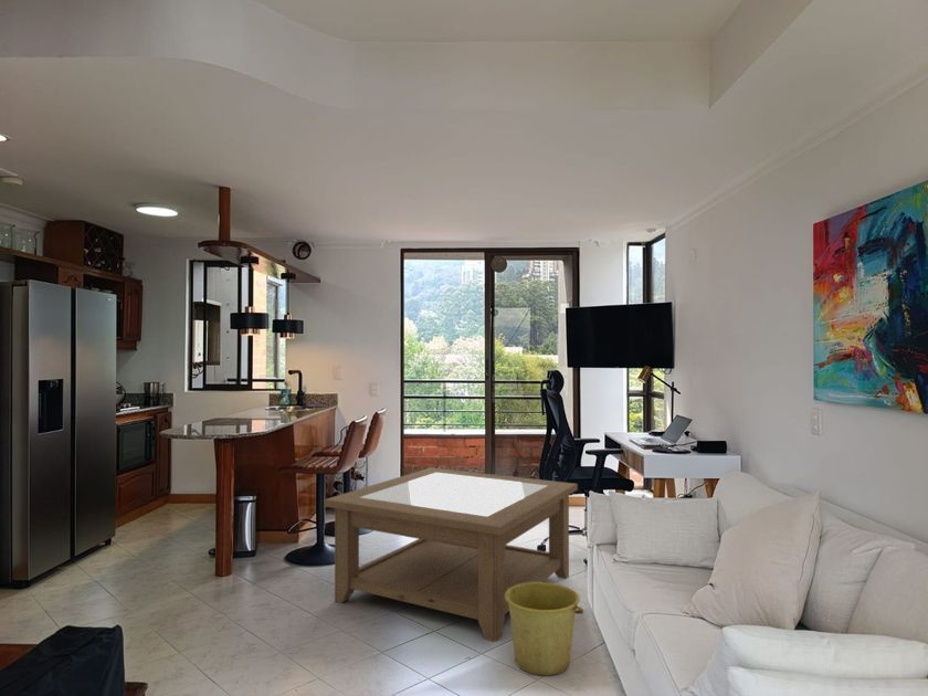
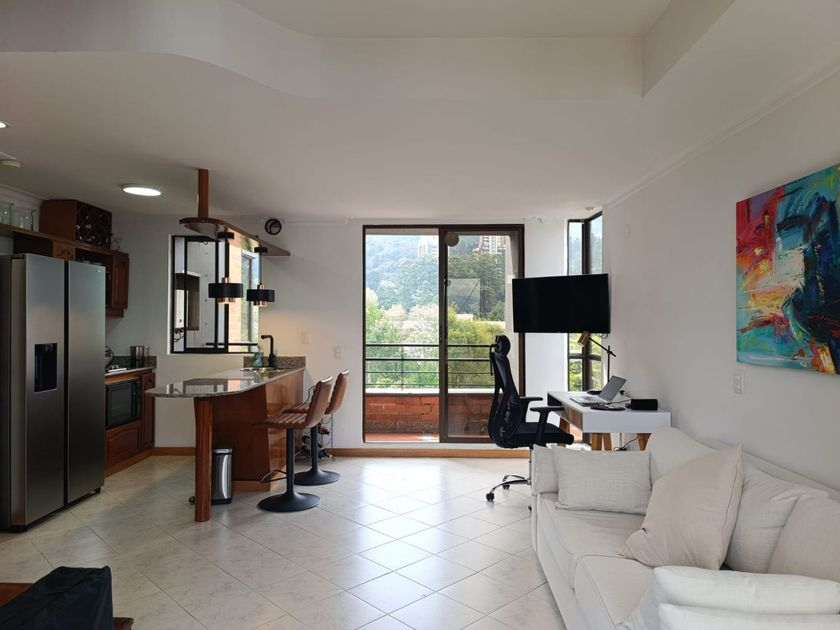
- coffee table [323,466,579,643]
- bucket [505,581,584,677]
